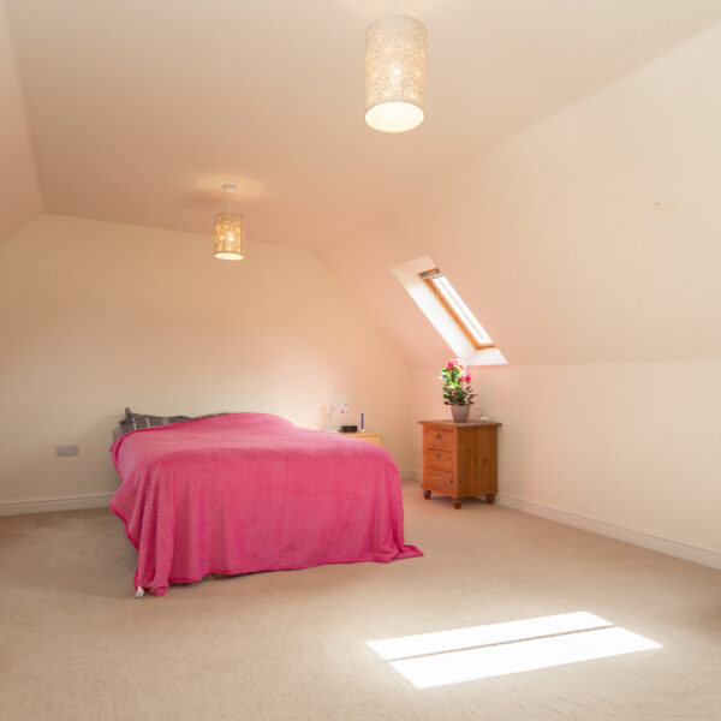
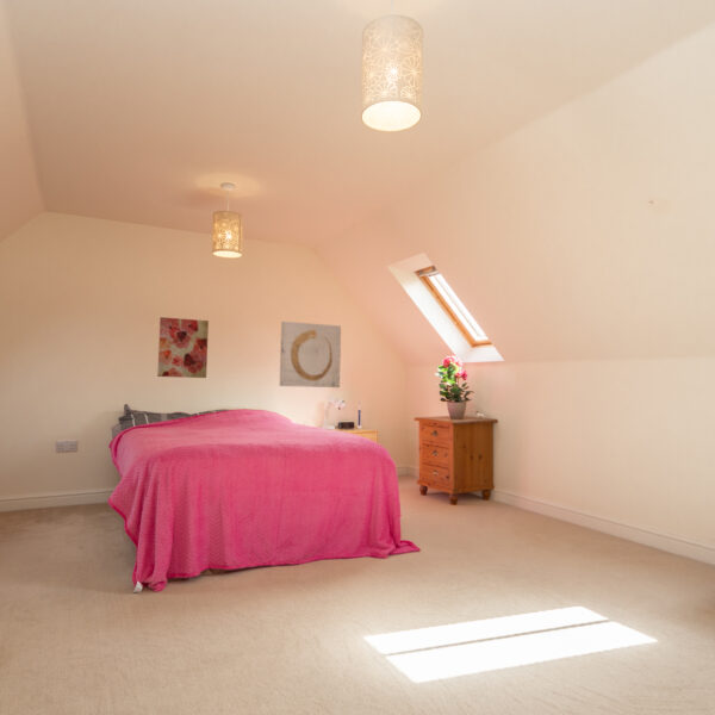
+ wall art [279,321,342,388]
+ wall art [156,316,210,379]
